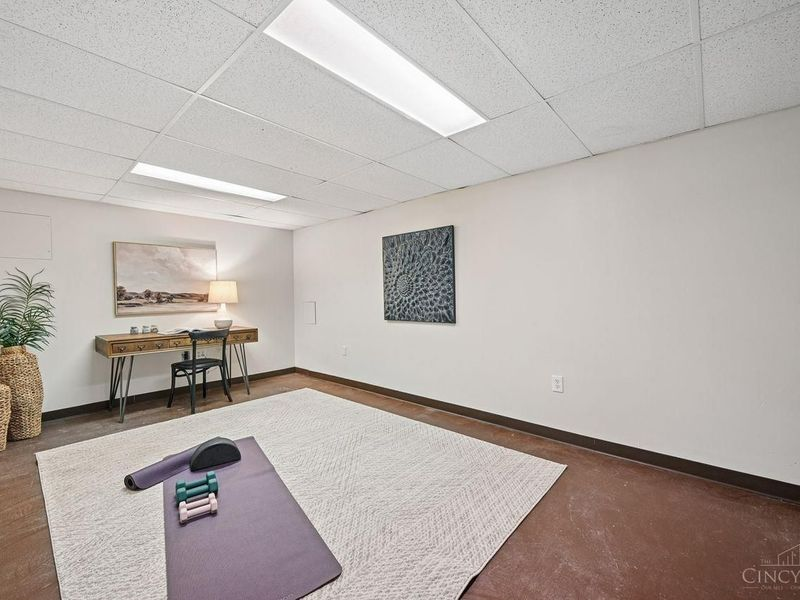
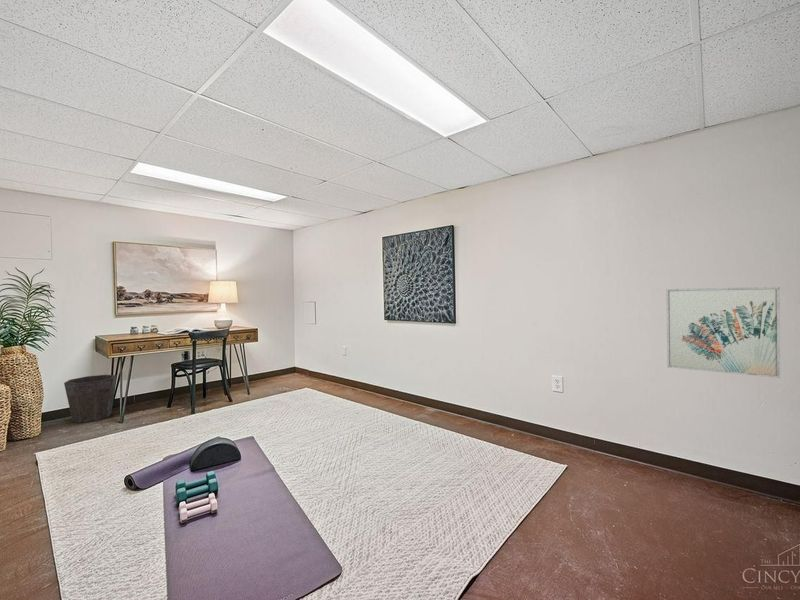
+ waste bin [63,374,118,423]
+ wall art [665,286,781,379]
